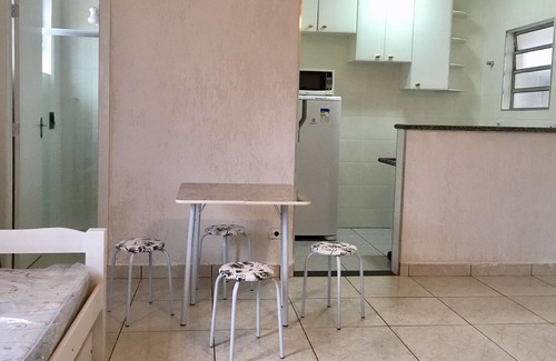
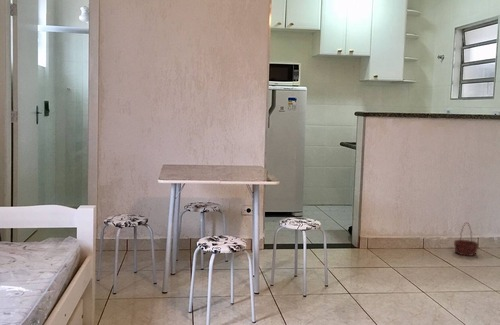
+ basket [453,222,480,257]
